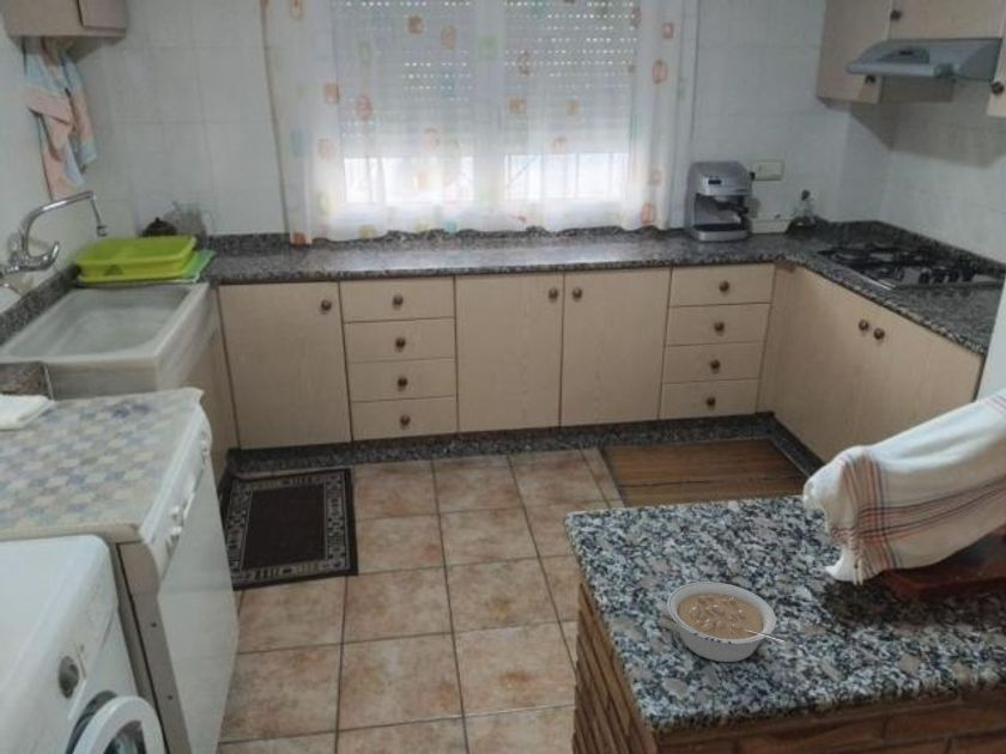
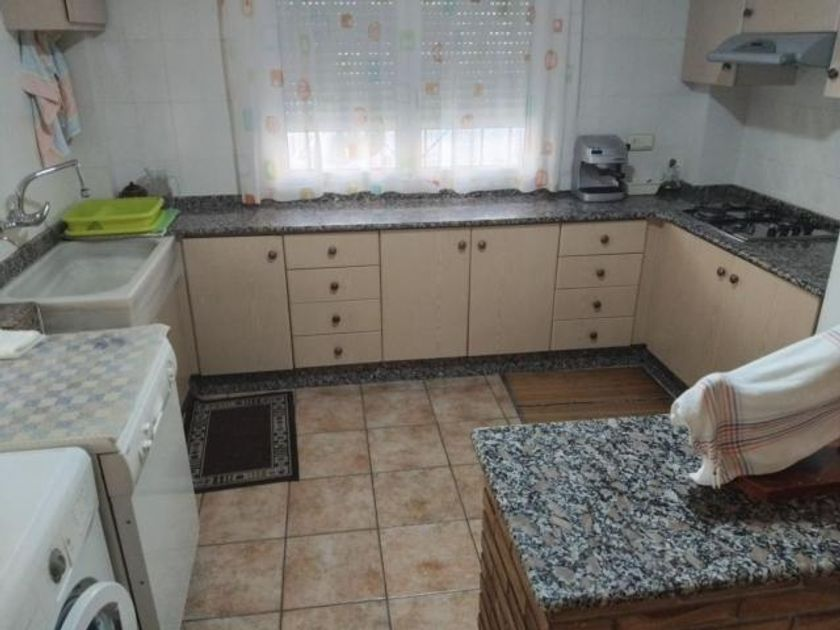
- legume [666,580,792,663]
